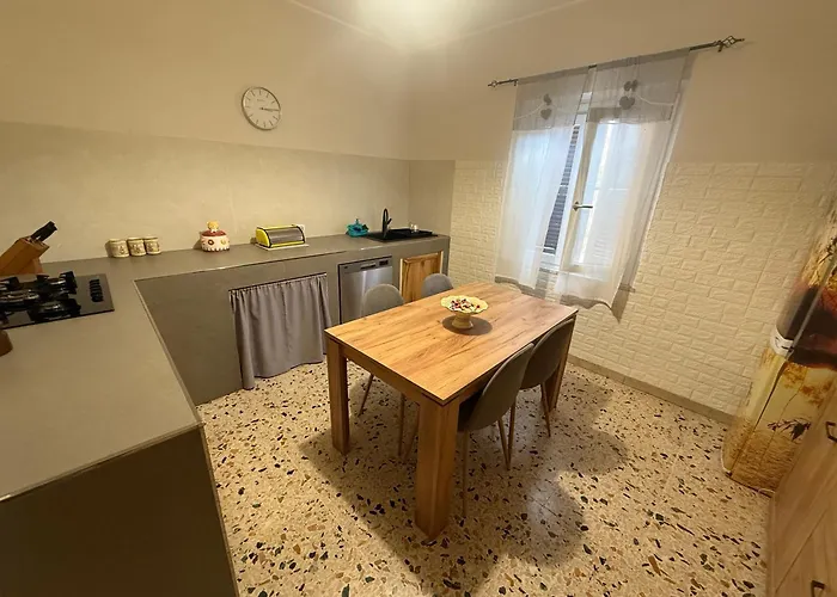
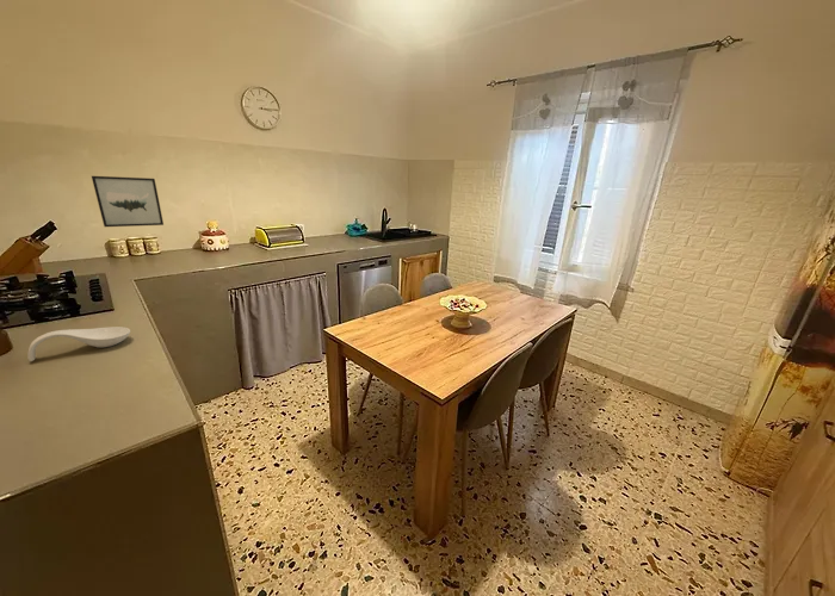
+ spoon rest [26,325,131,362]
+ wall art [91,175,165,228]
